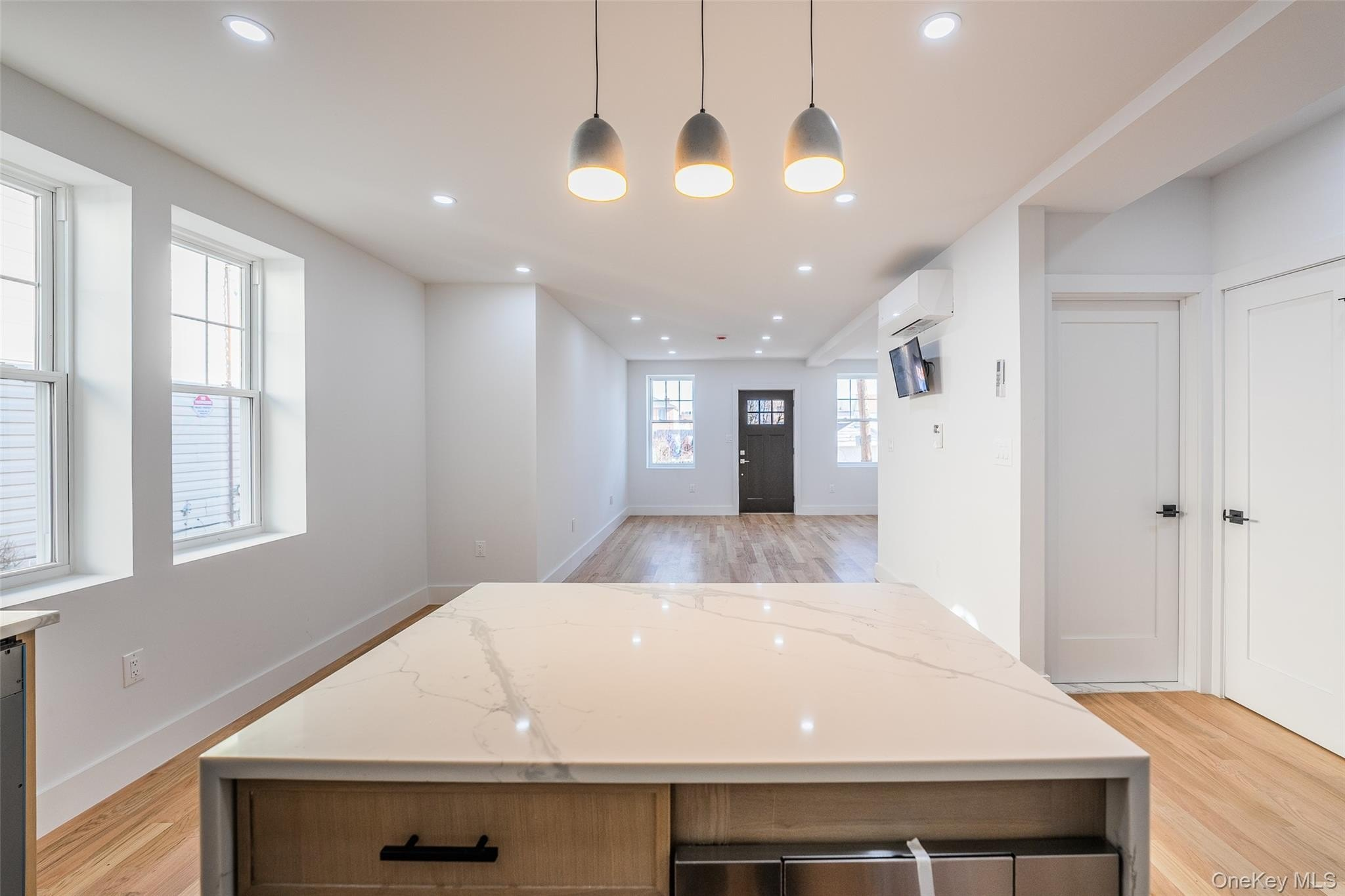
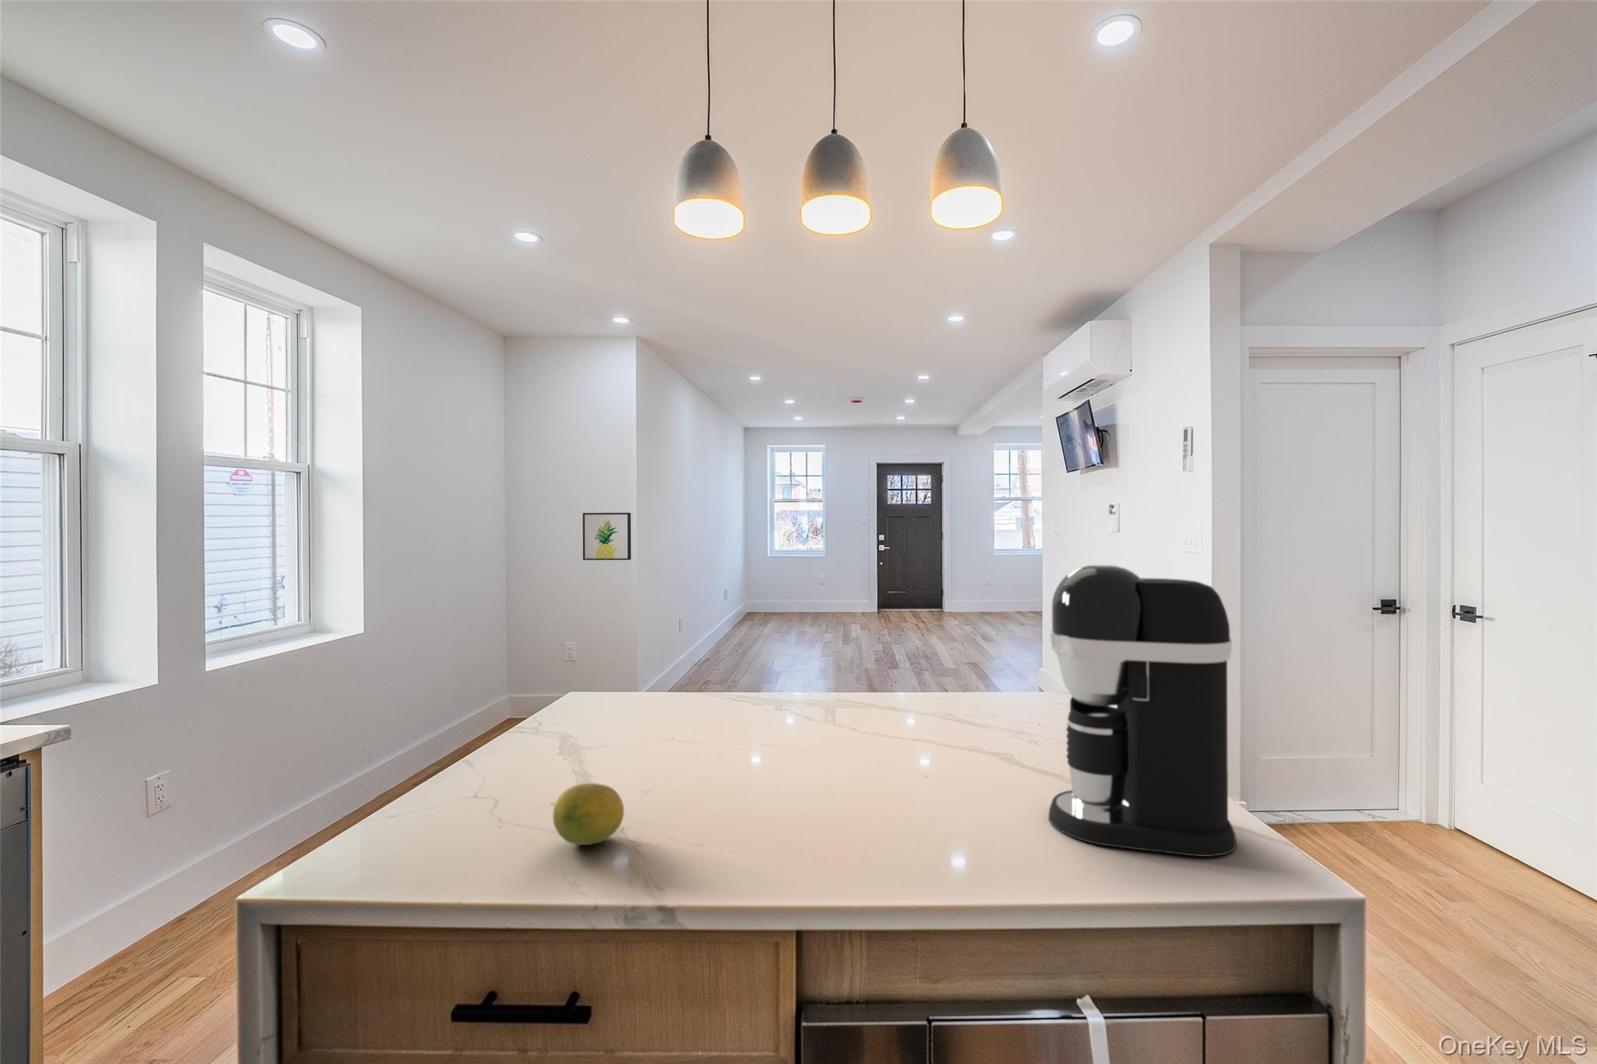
+ coffee maker [1048,564,1237,857]
+ fruit [552,783,625,846]
+ wall art [582,512,632,560]
